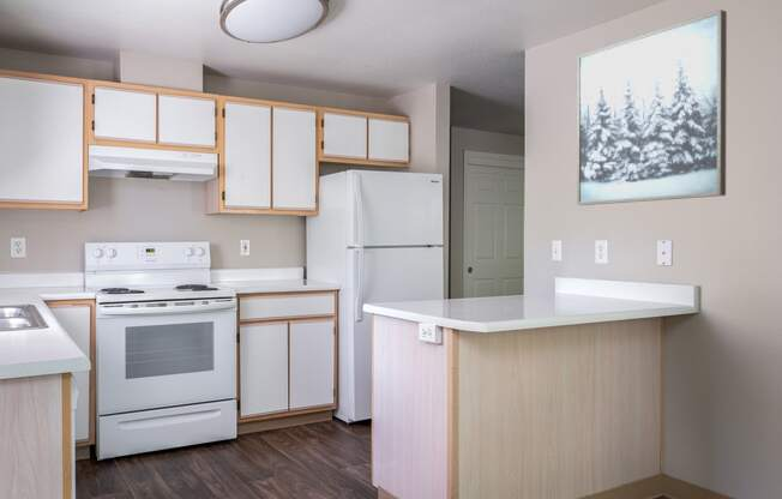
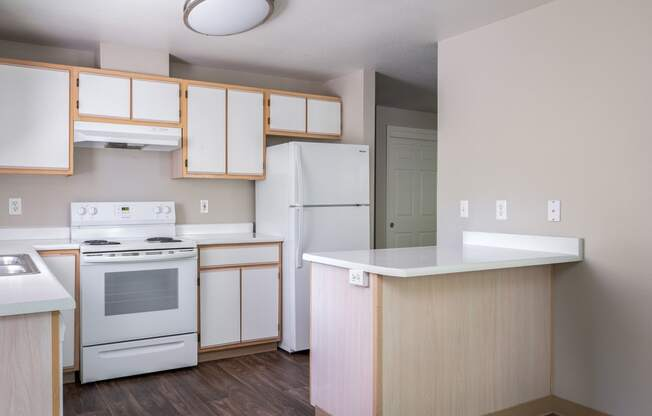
- wall art [576,8,728,206]
